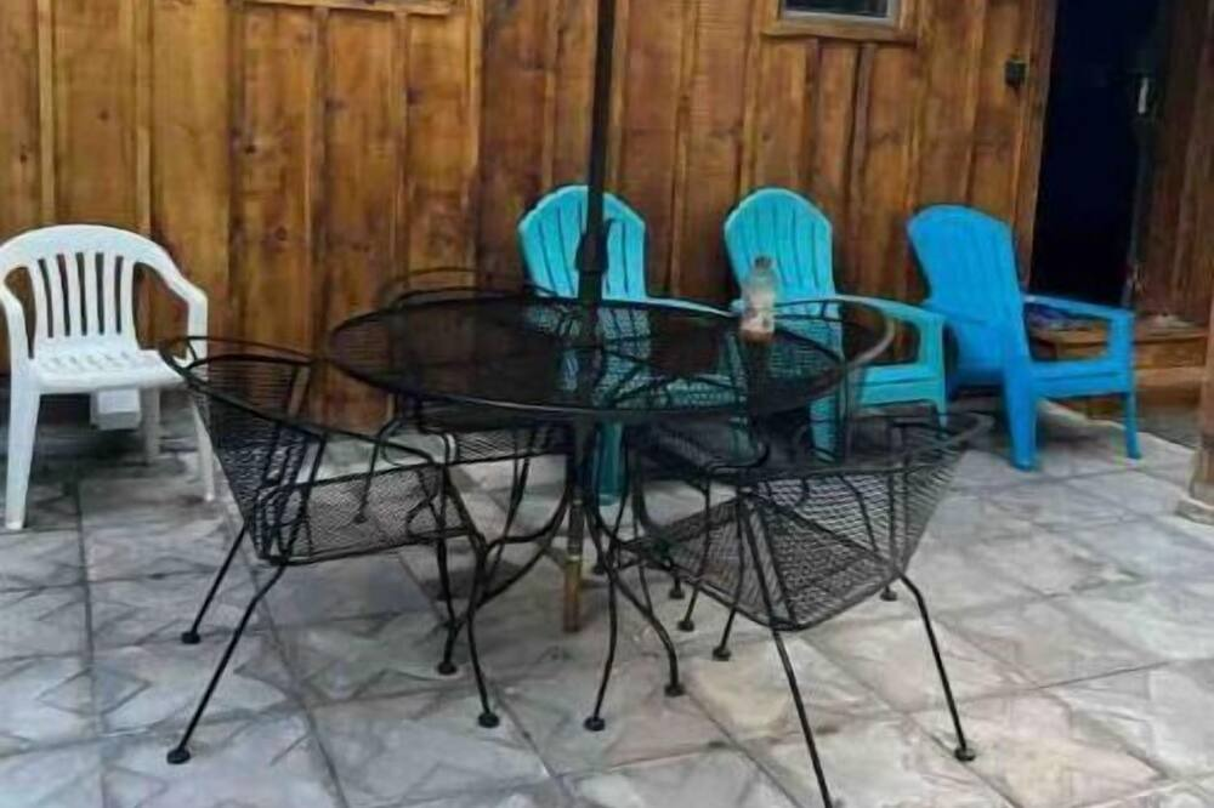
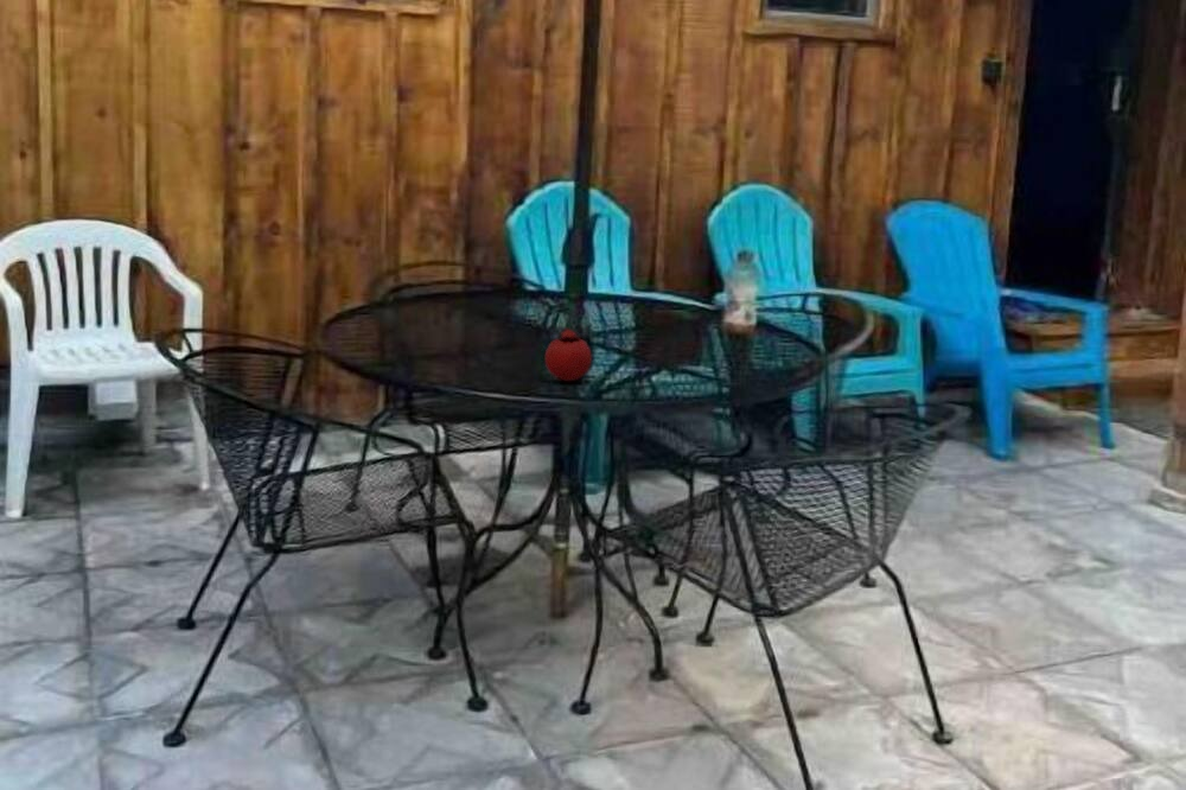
+ fruit [543,327,593,382]
